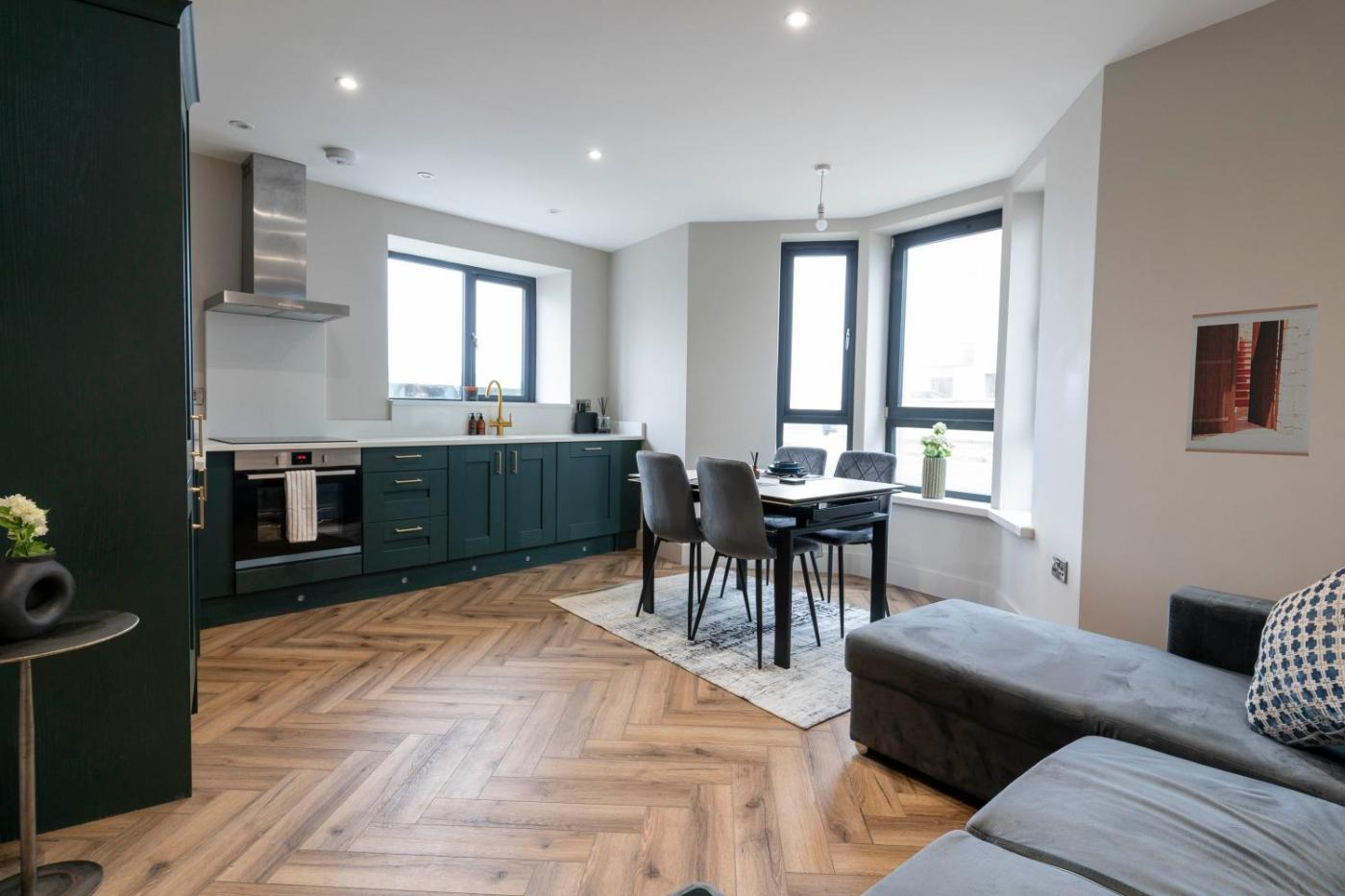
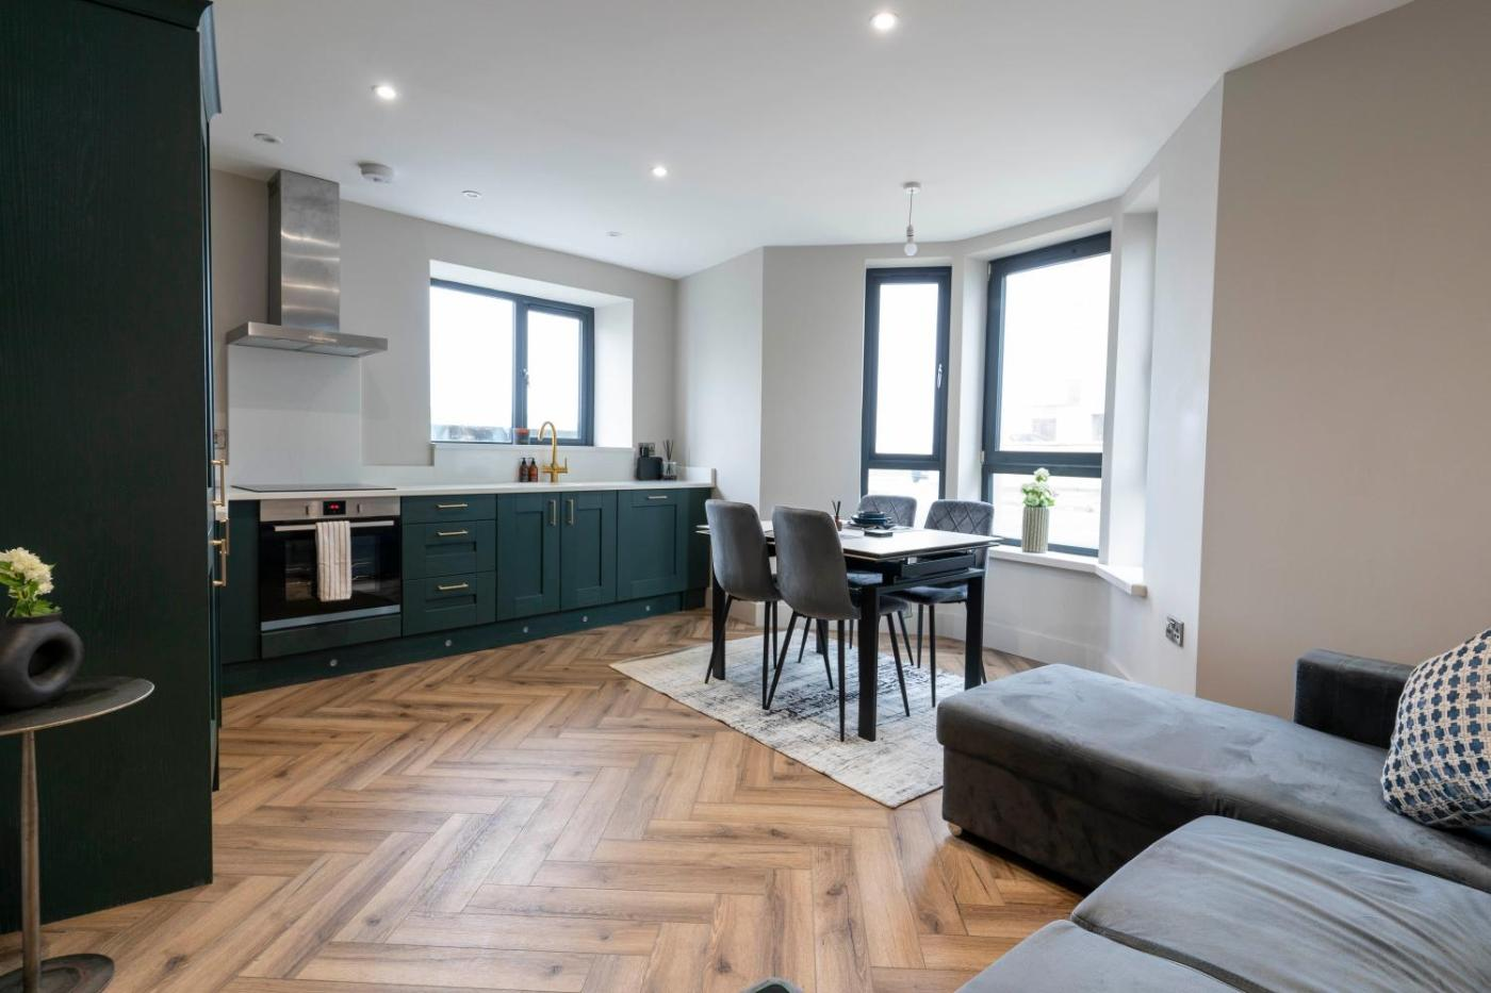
- wall art [1185,303,1319,457]
